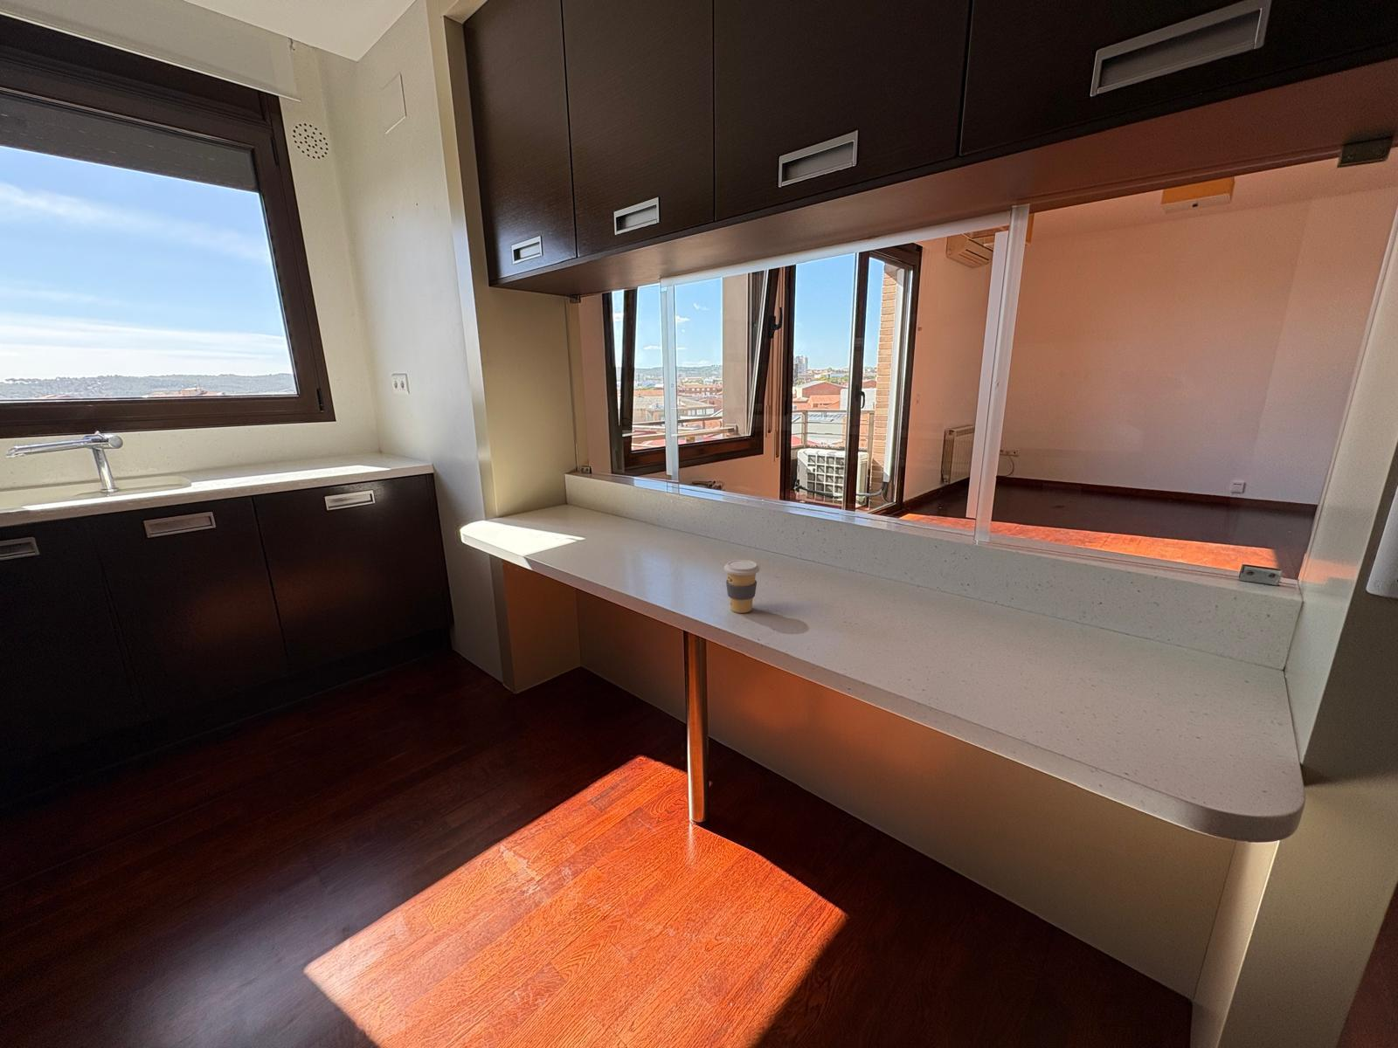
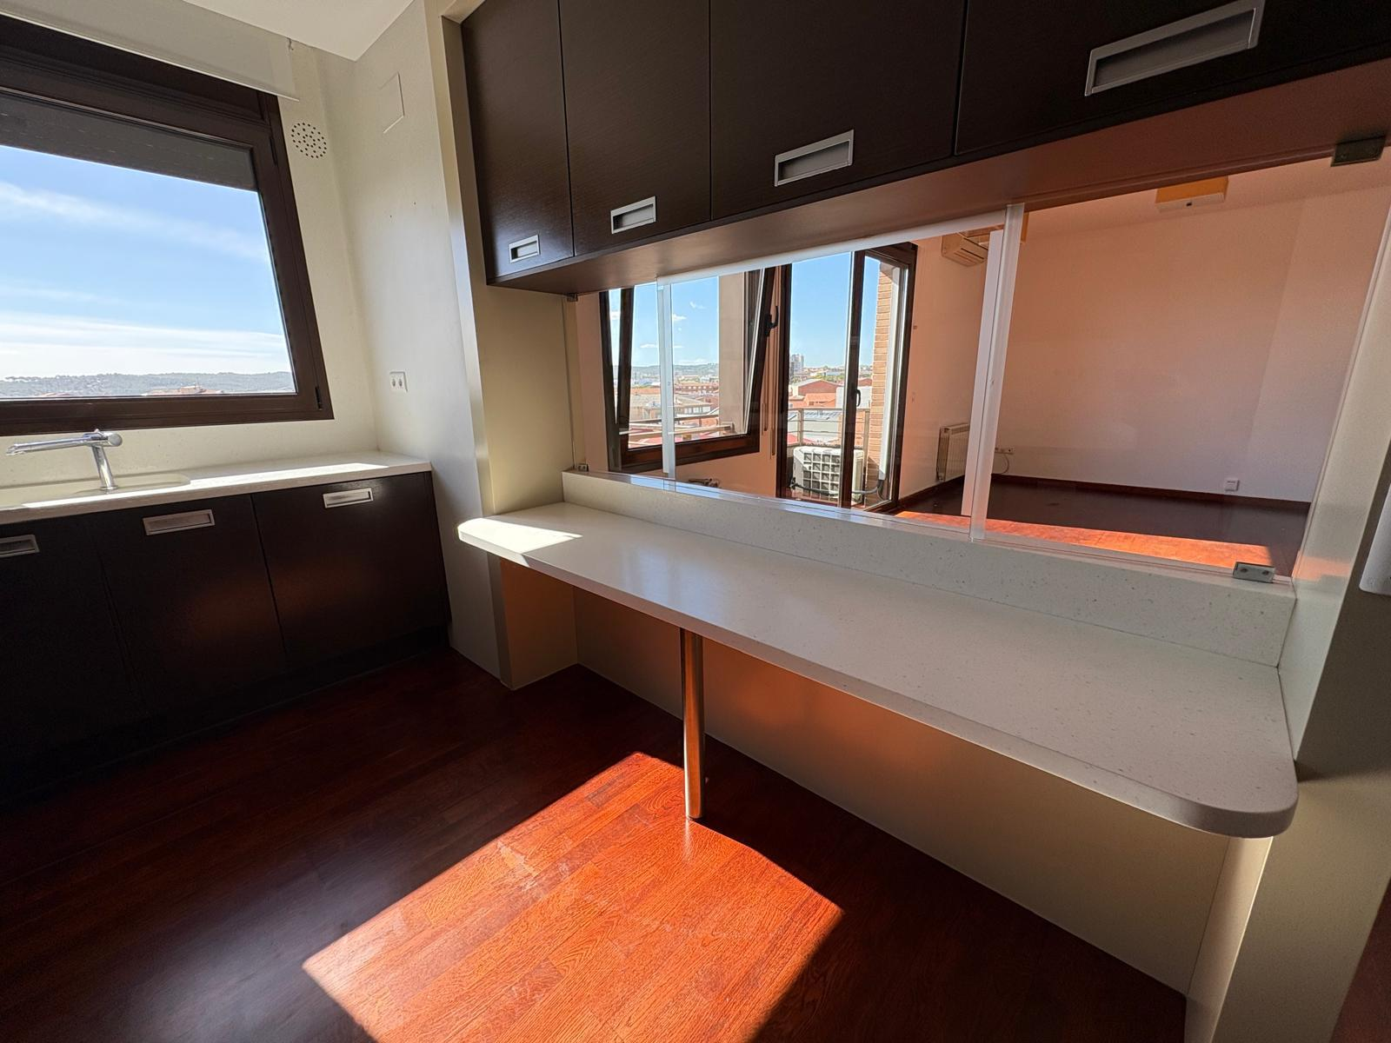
- coffee cup [723,559,761,614]
